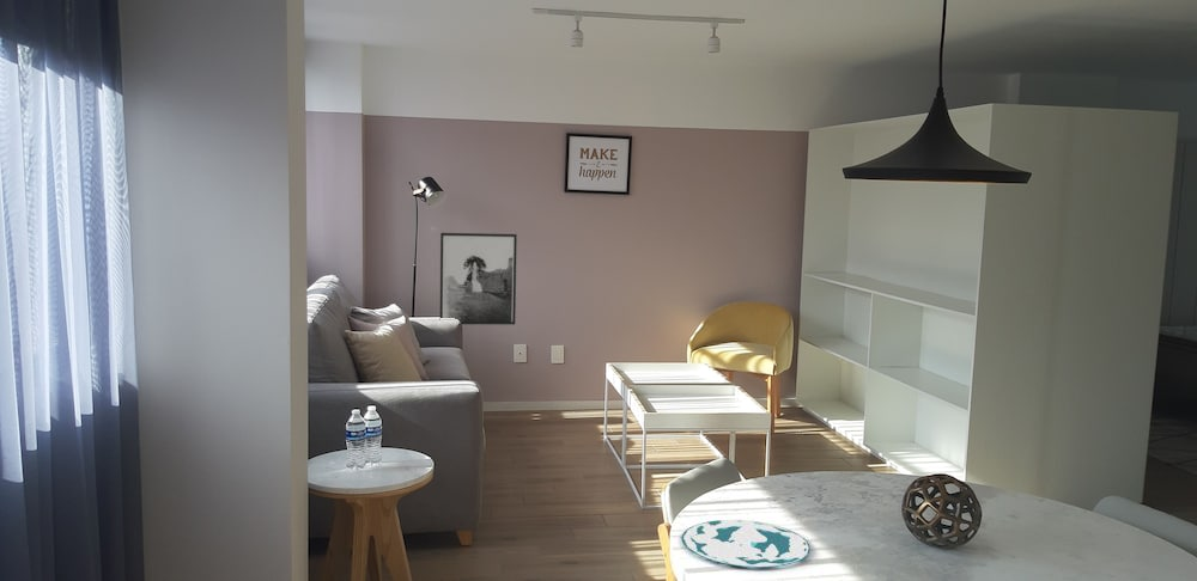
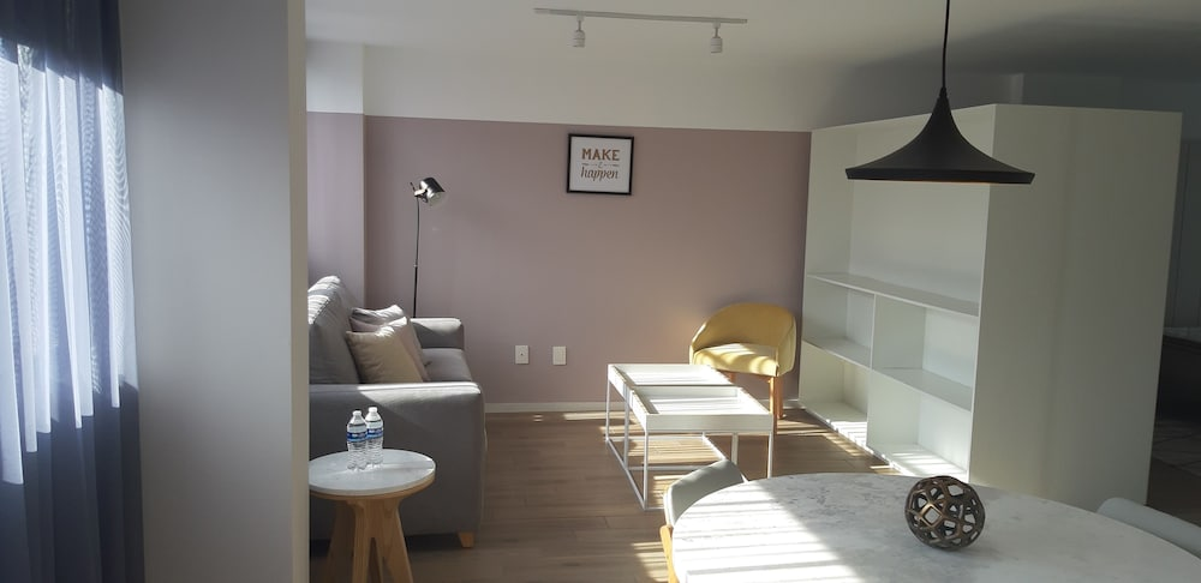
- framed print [439,232,518,325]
- plate [681,519,812,569]
